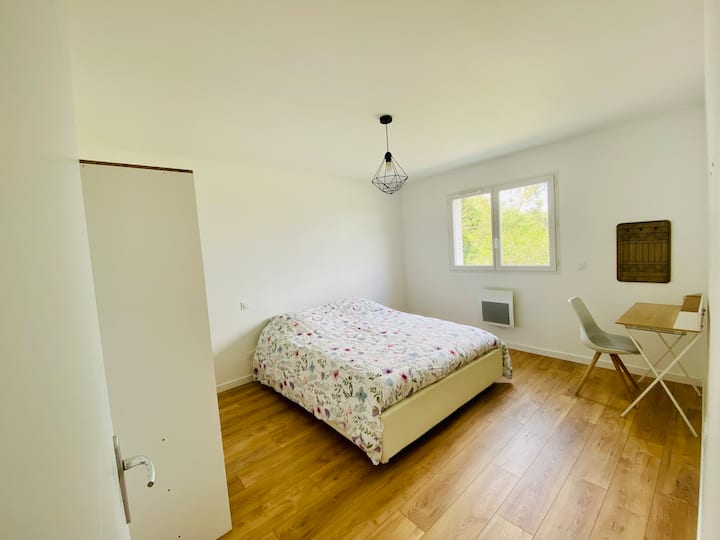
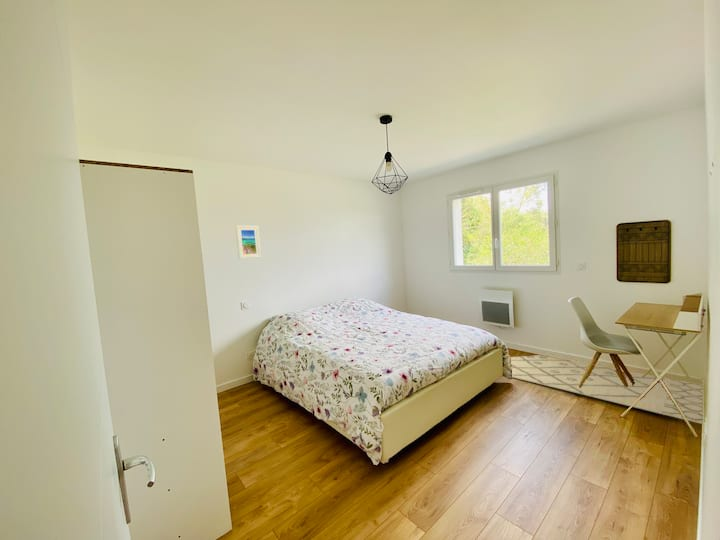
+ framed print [235,225,262,260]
+ rug [509,354,704,425]
